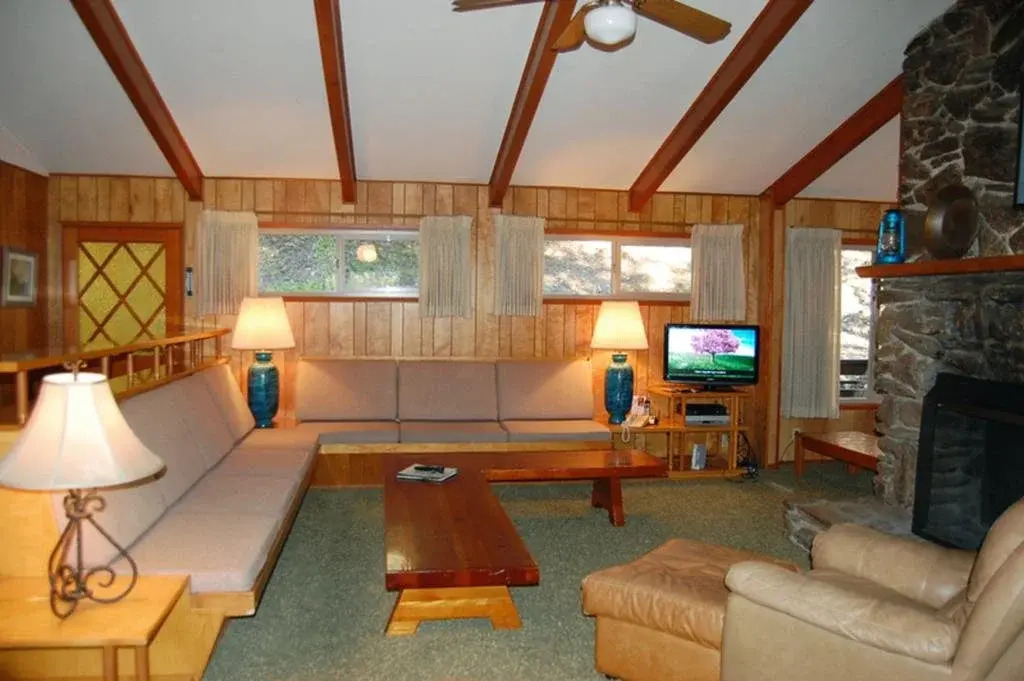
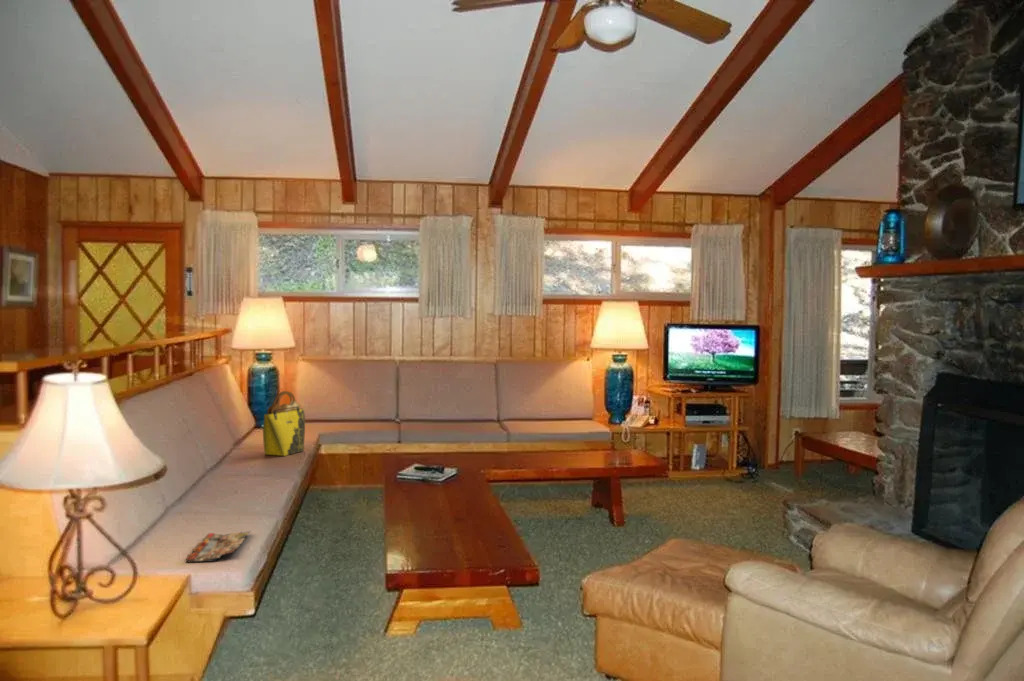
+ tote bag [262,390,306,457]
+ magazine [185,530,251,564]
